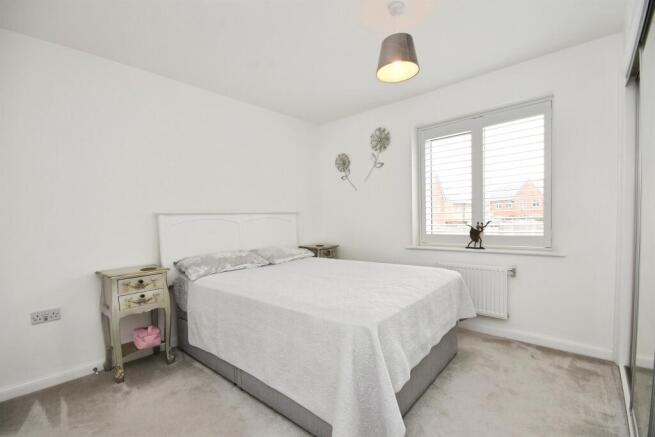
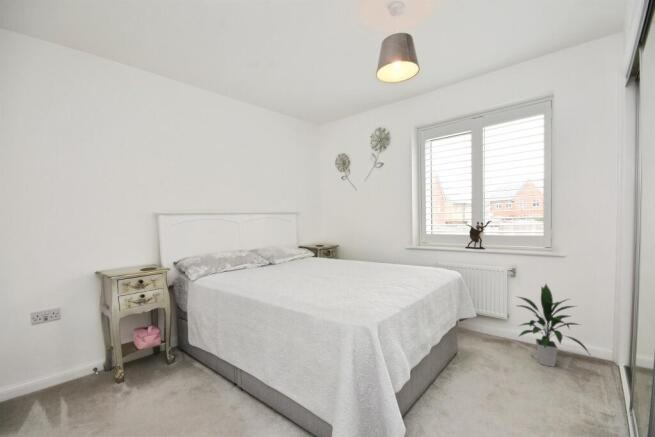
+ indoor plant [515,283,593,368]
